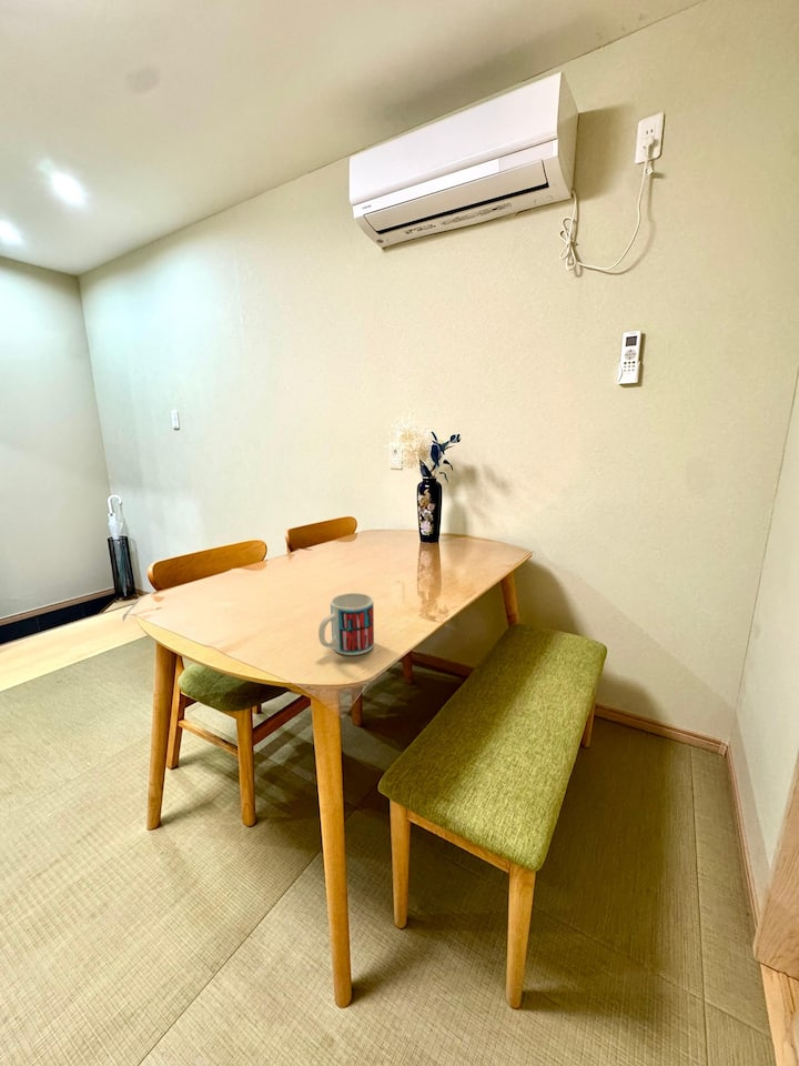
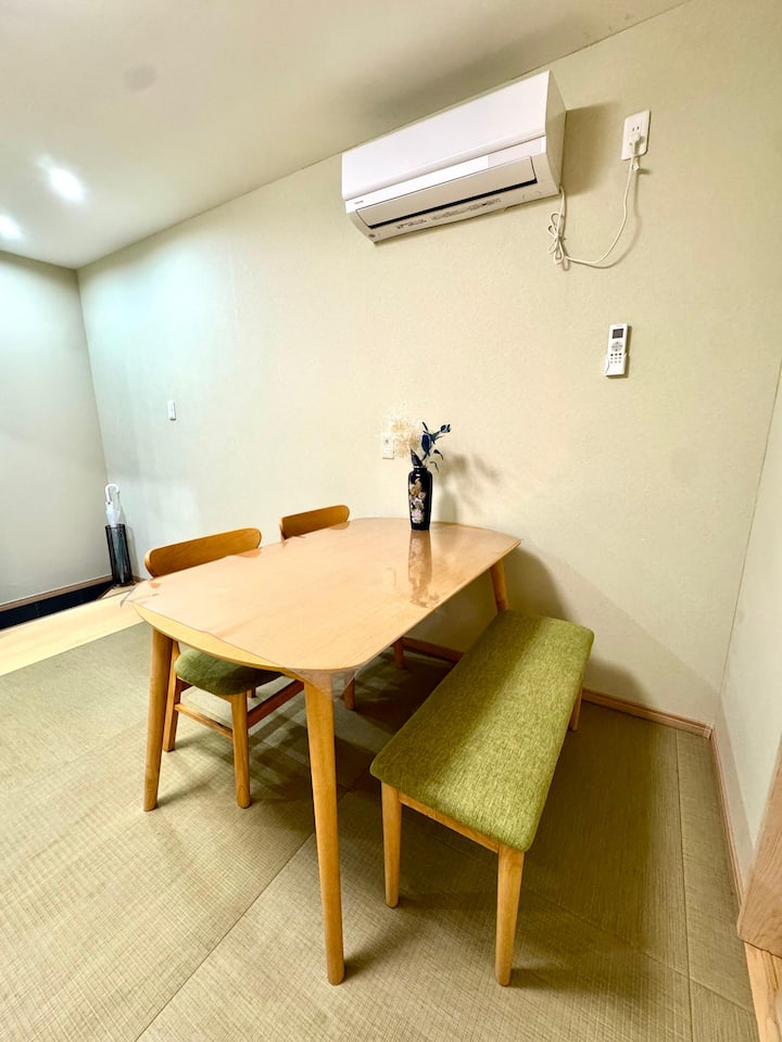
- mug [317,592,375,656]
